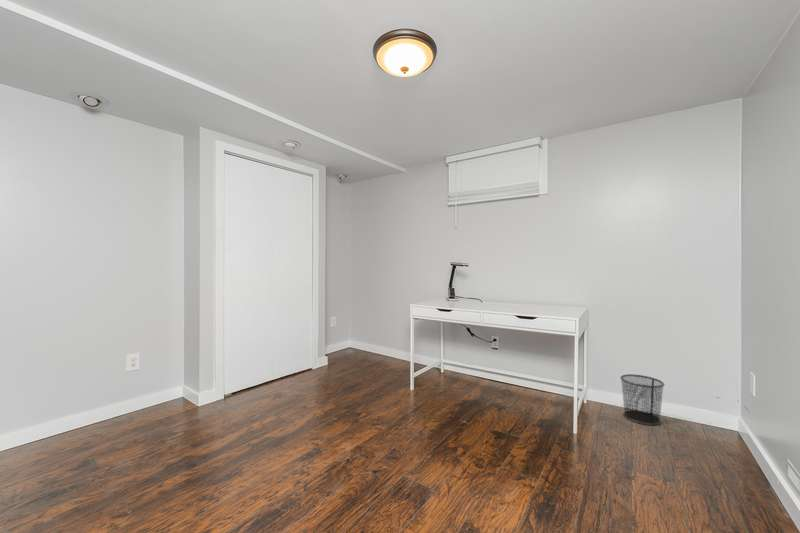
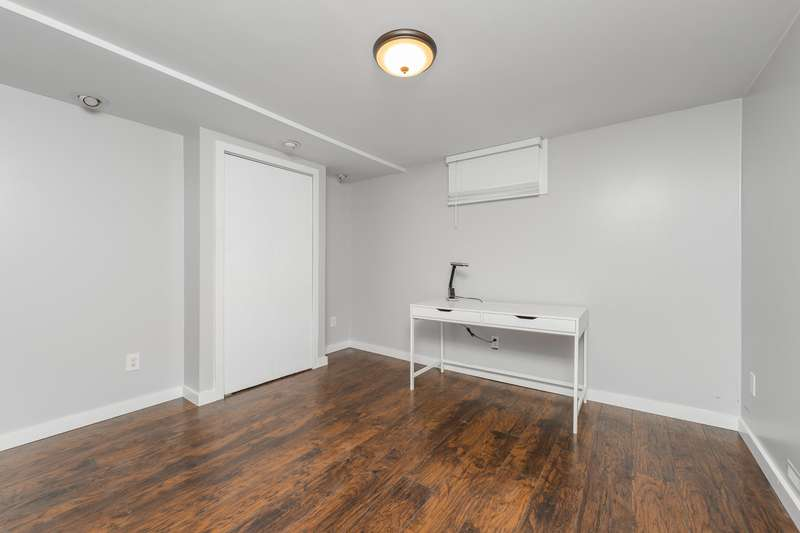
- waste bin [619,373,665,426]
